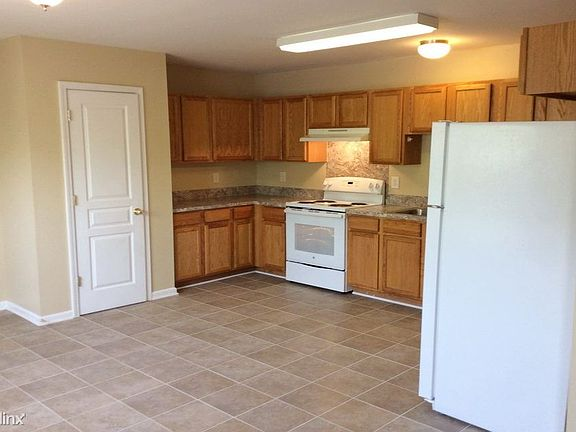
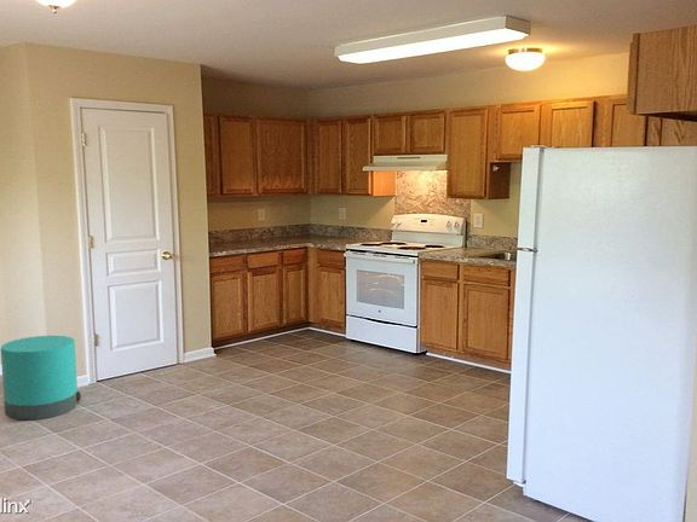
+ trash can [0,335,82,420]
